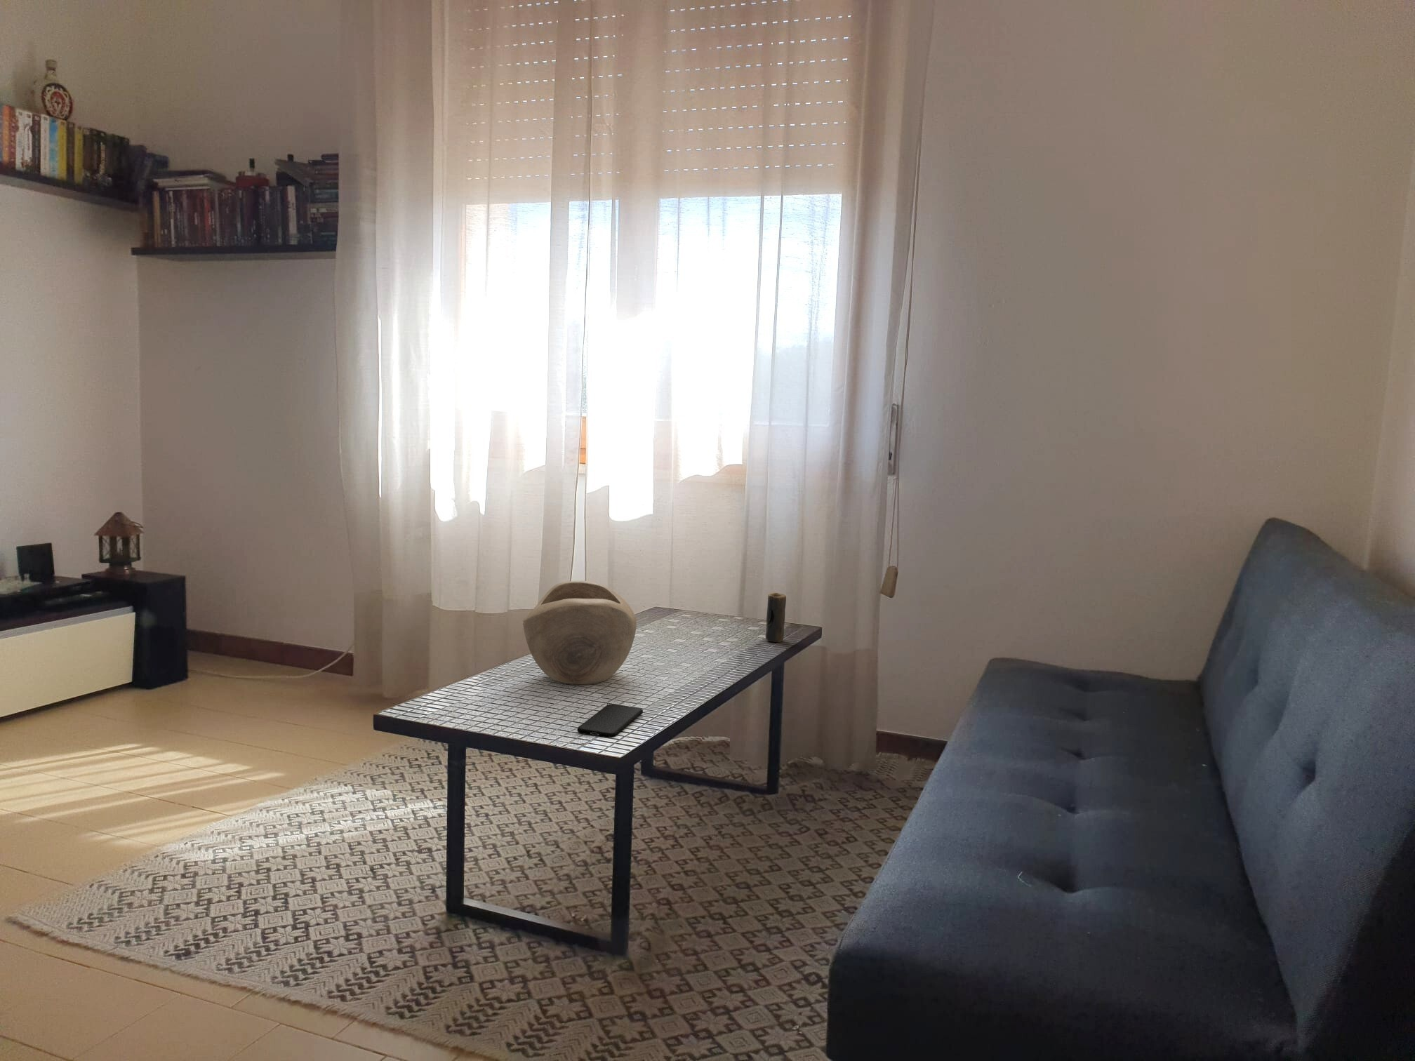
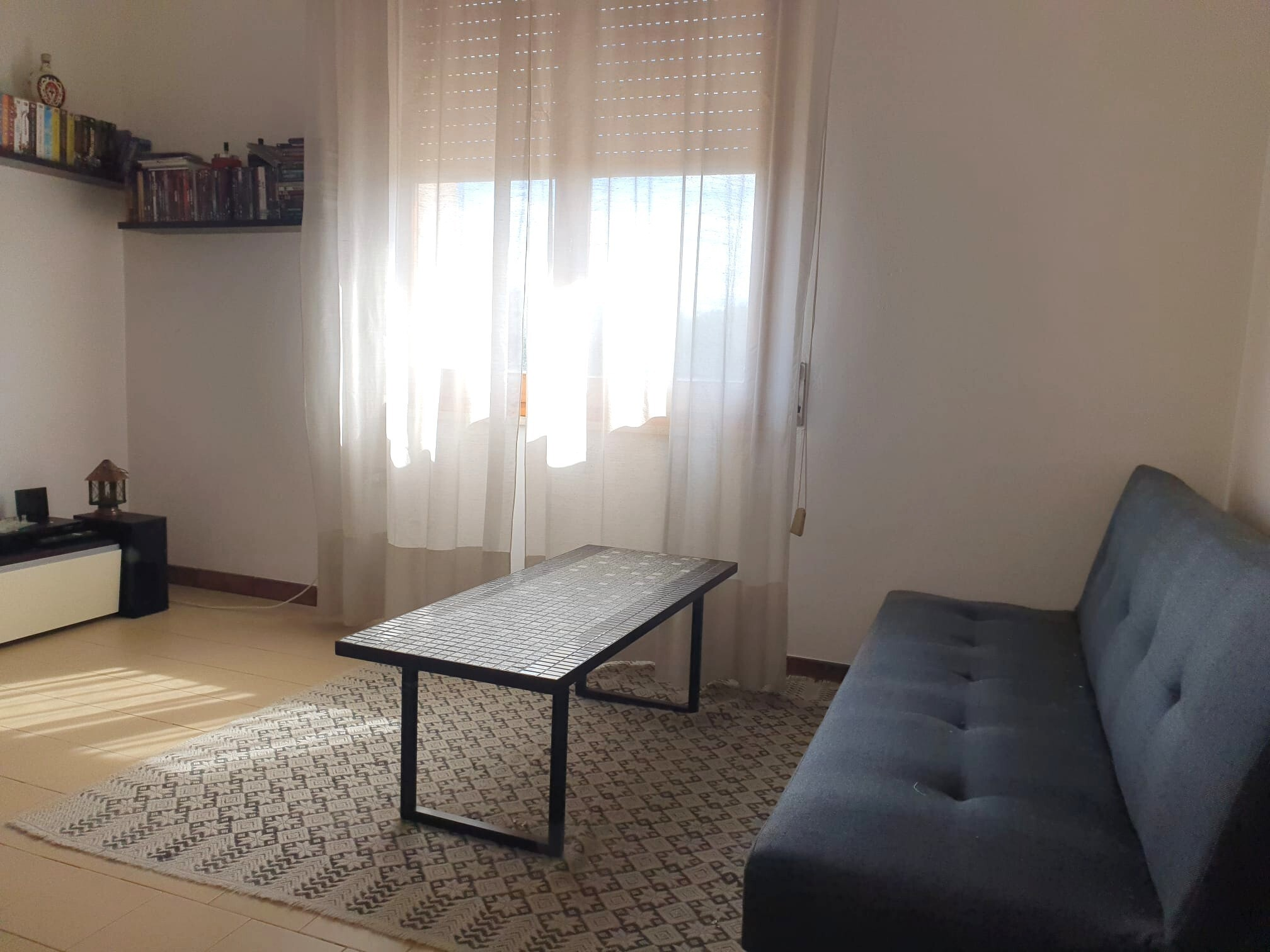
- decorative bowl [523,581,637,685]
- candle [765,592,787,643]
- smartphone [576,703,644,738]
